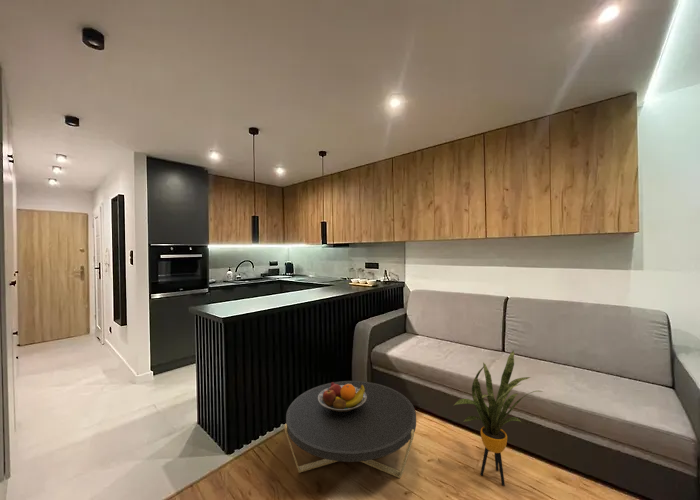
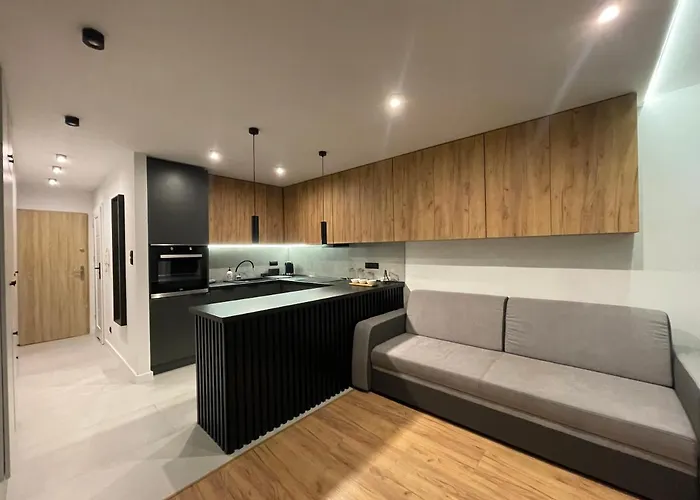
- house plant [453,350,544,487]
- fruit bowl [318,381,367,411]
- coffee table [284,380,417,479]
